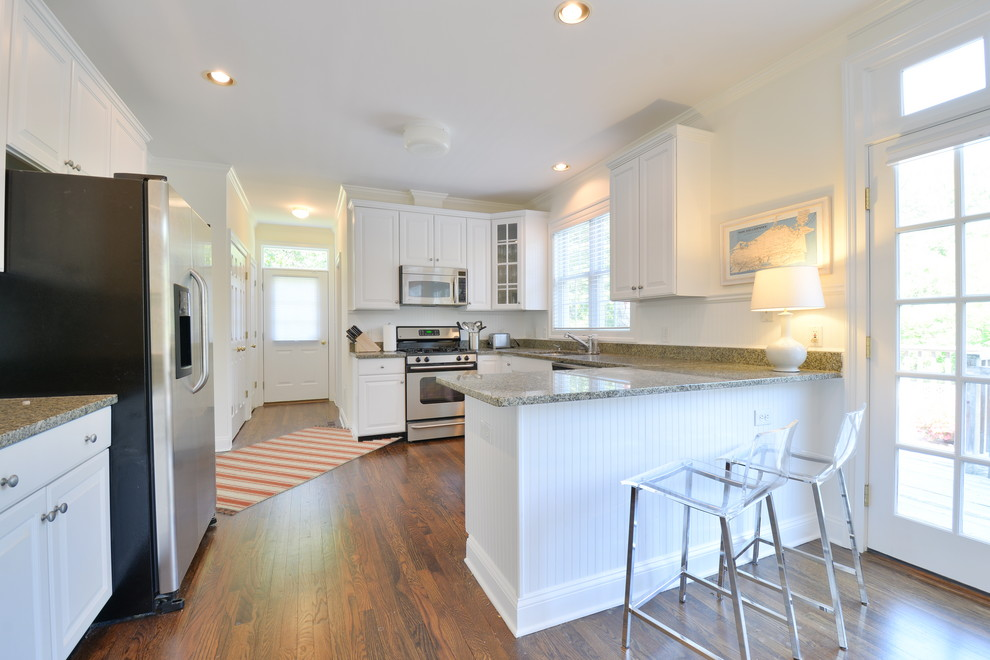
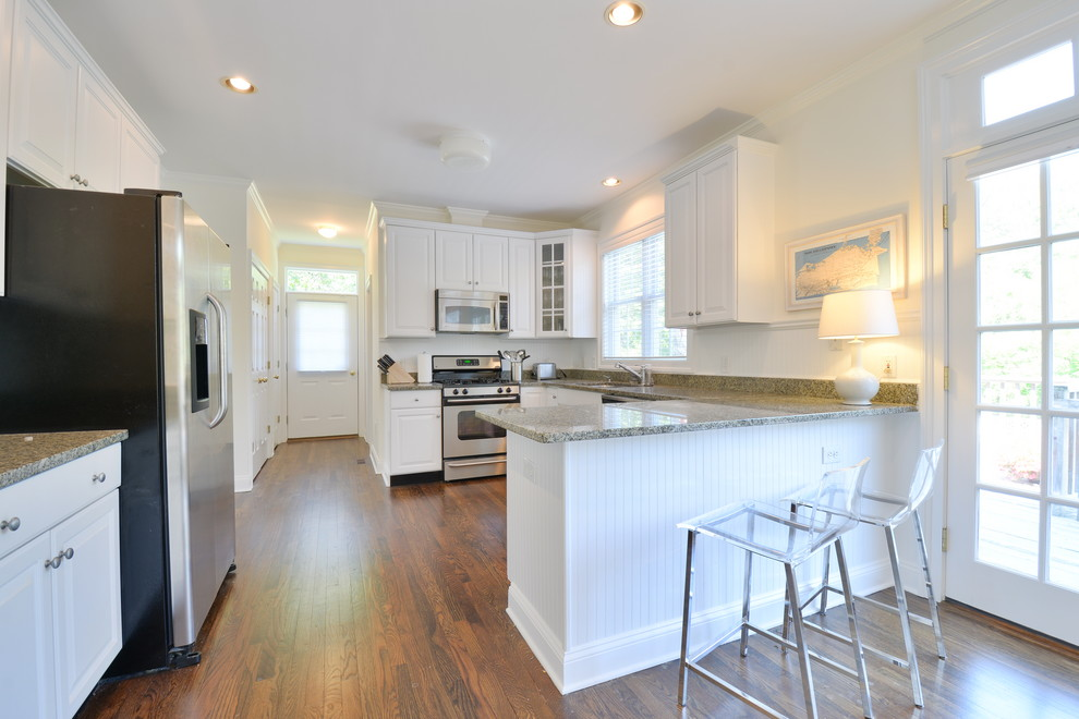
- rug [215,424,403,516]
